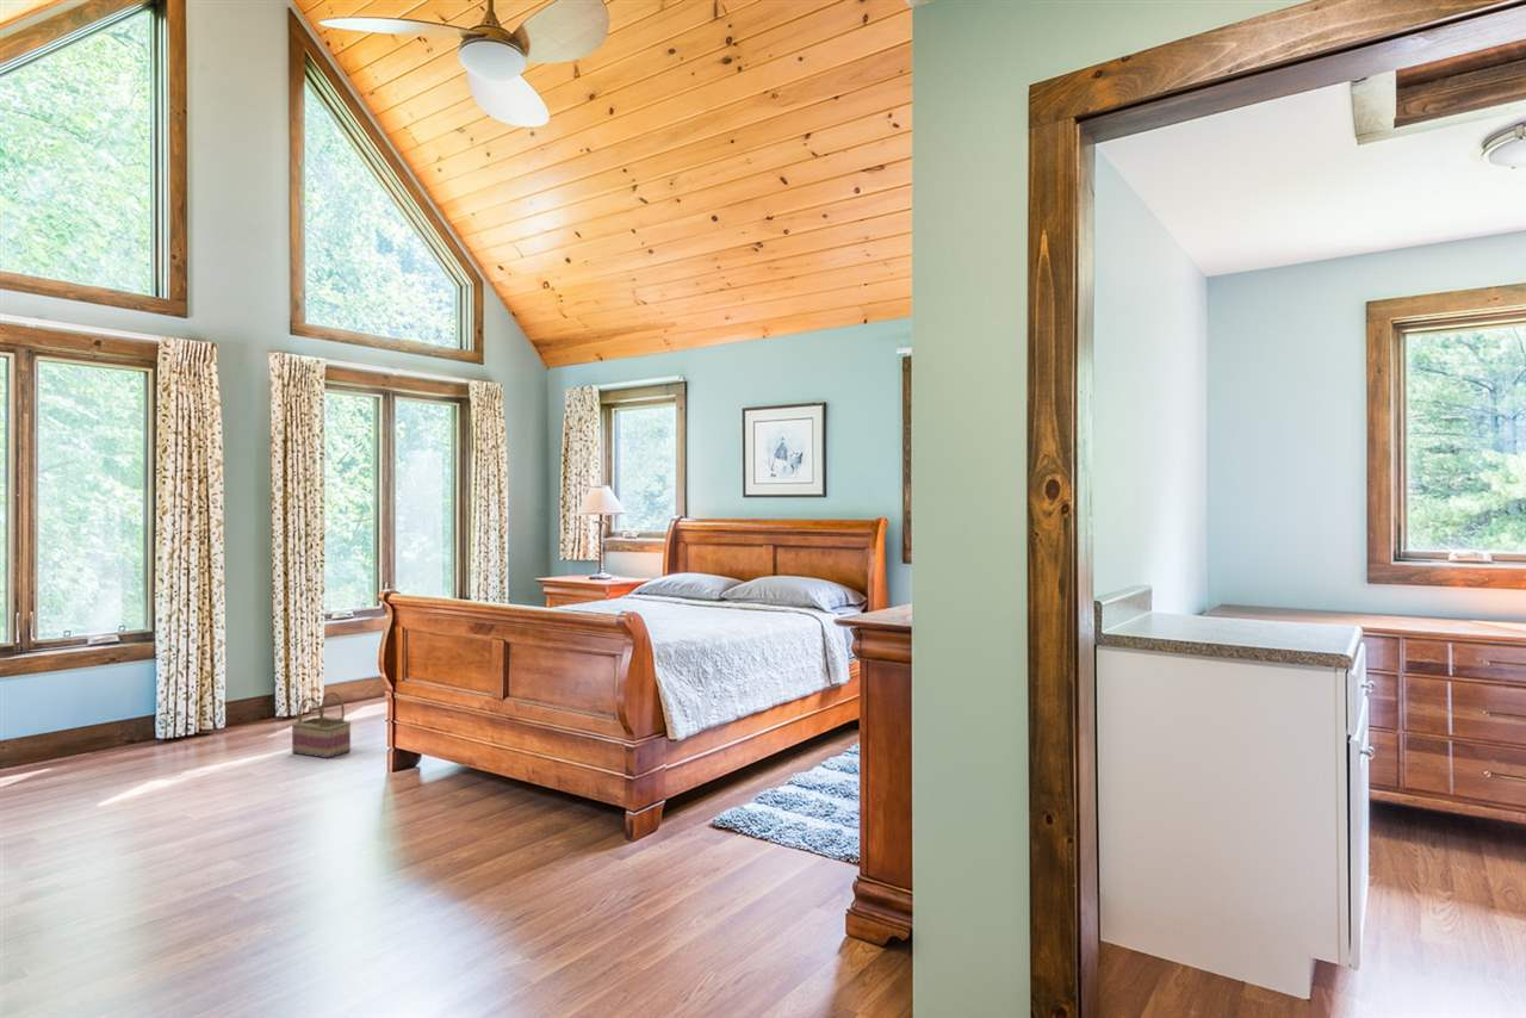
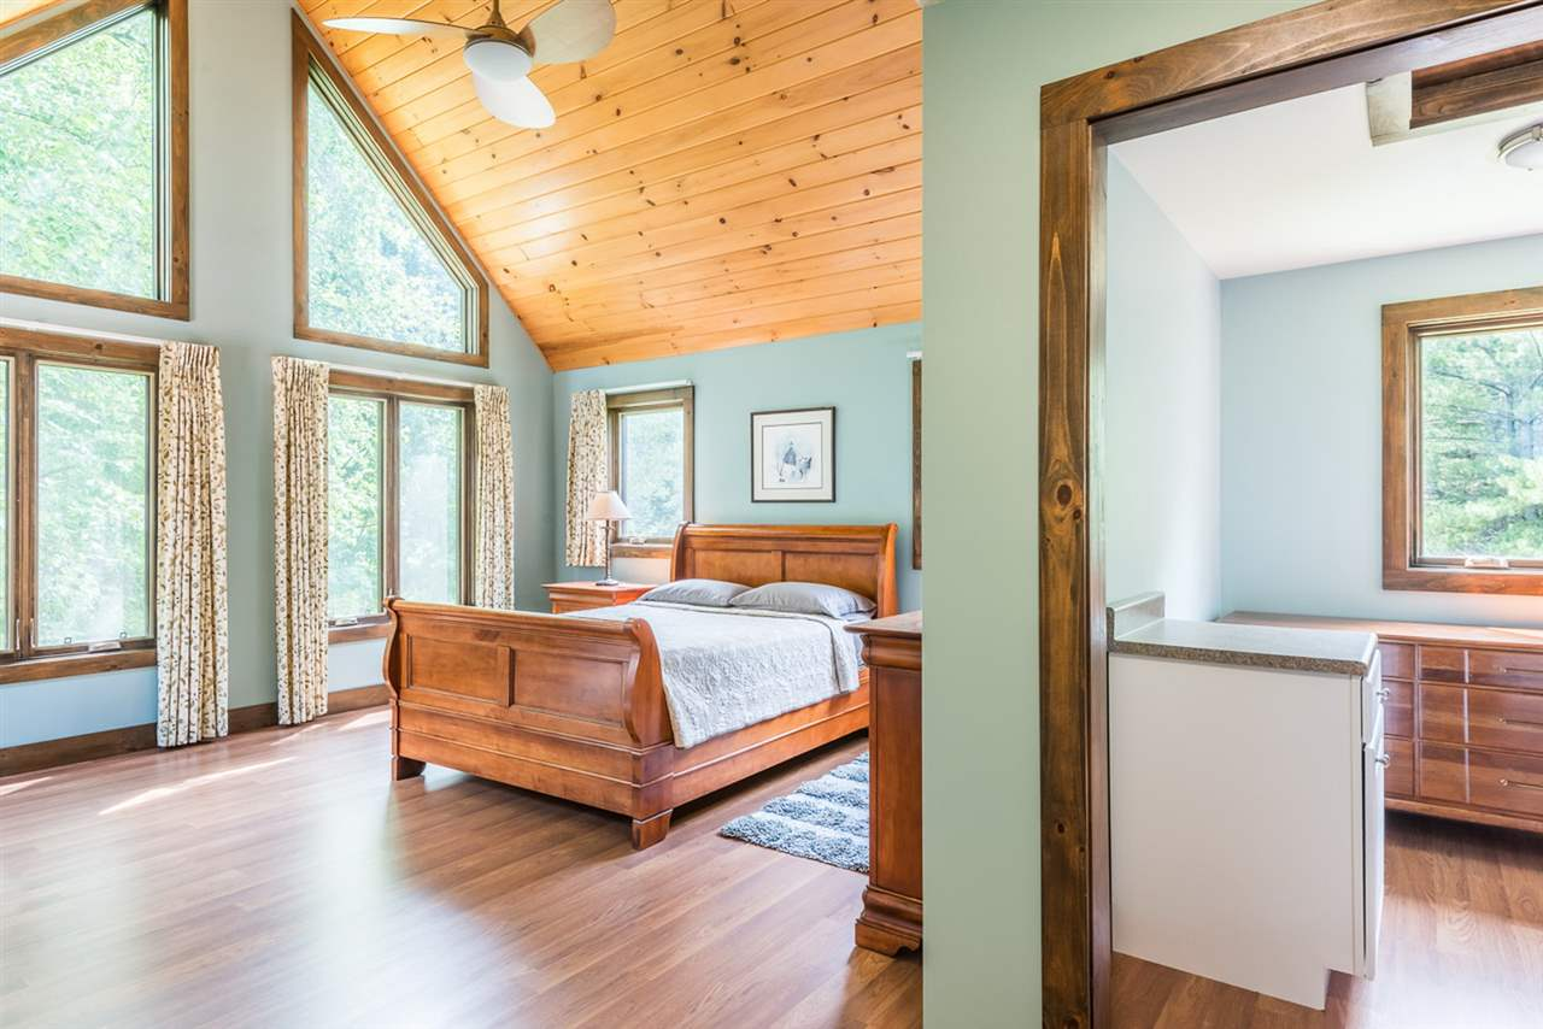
- basket [290,691,353,759]
